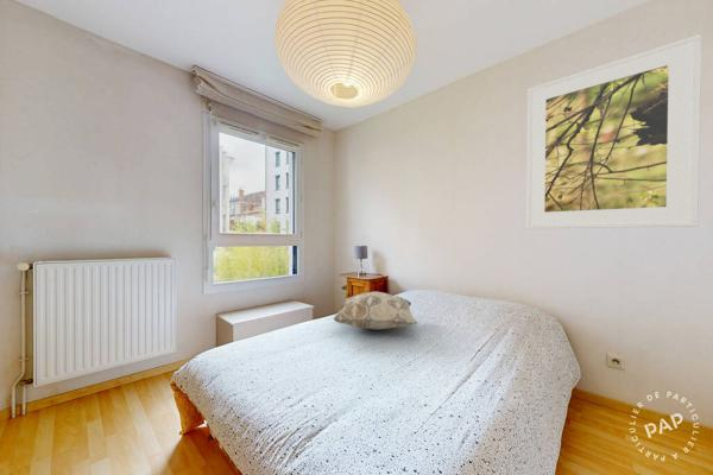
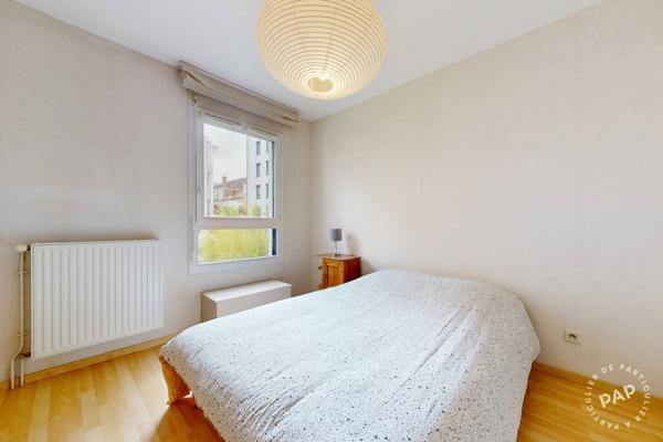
- decorative pillow [333,290,418,331]
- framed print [524,33,702,229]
